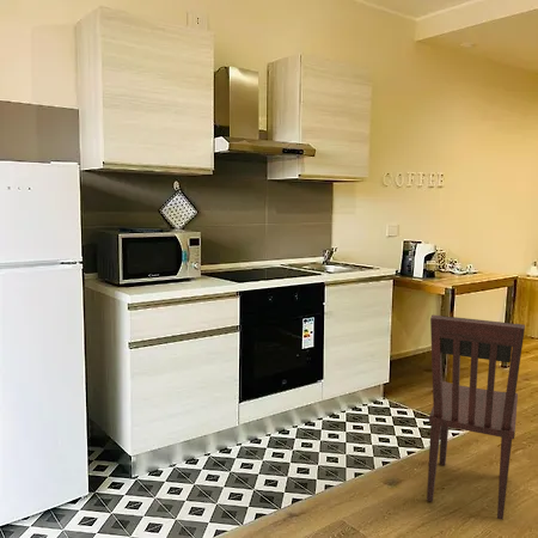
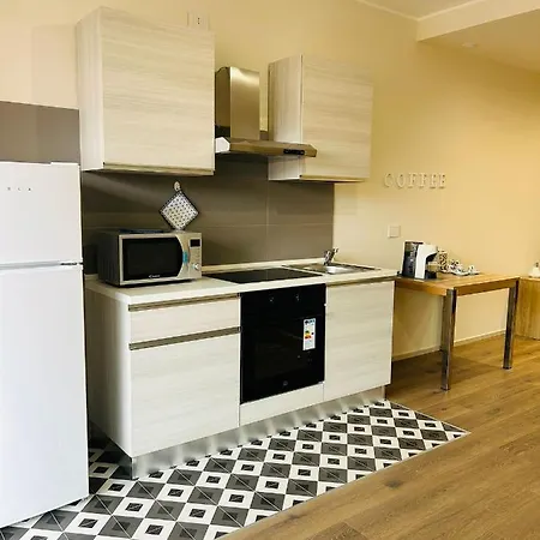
- dining chair [426,313,526,521]
